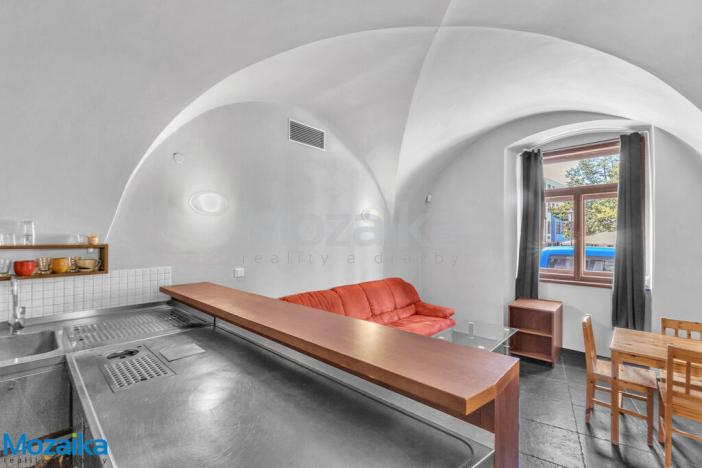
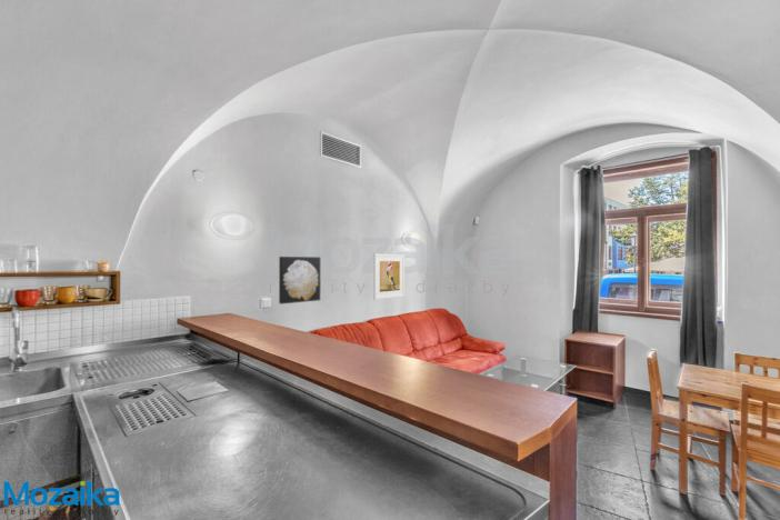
+ wall art [278,256,321,306]
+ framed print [372,253,406,301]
